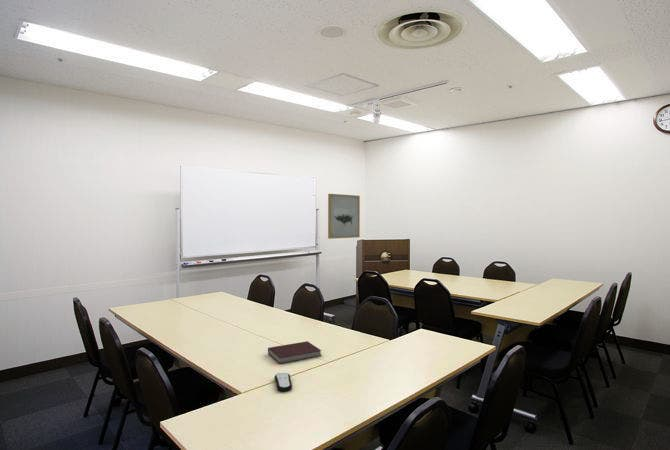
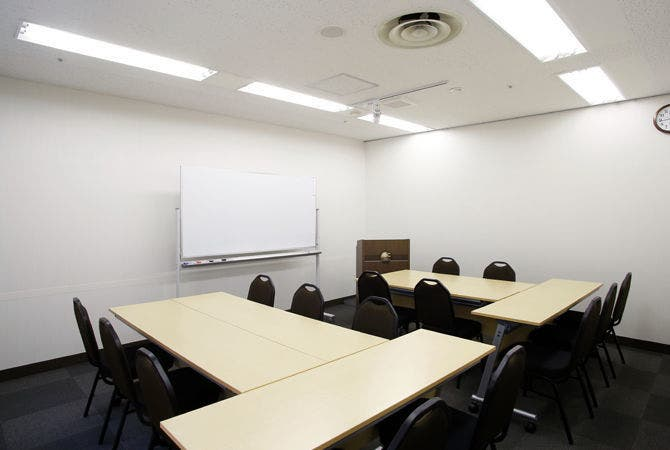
- wall art [327,193,361,240]
- remote control [274,372,293,392]
- notebook [267,340,322,365]
